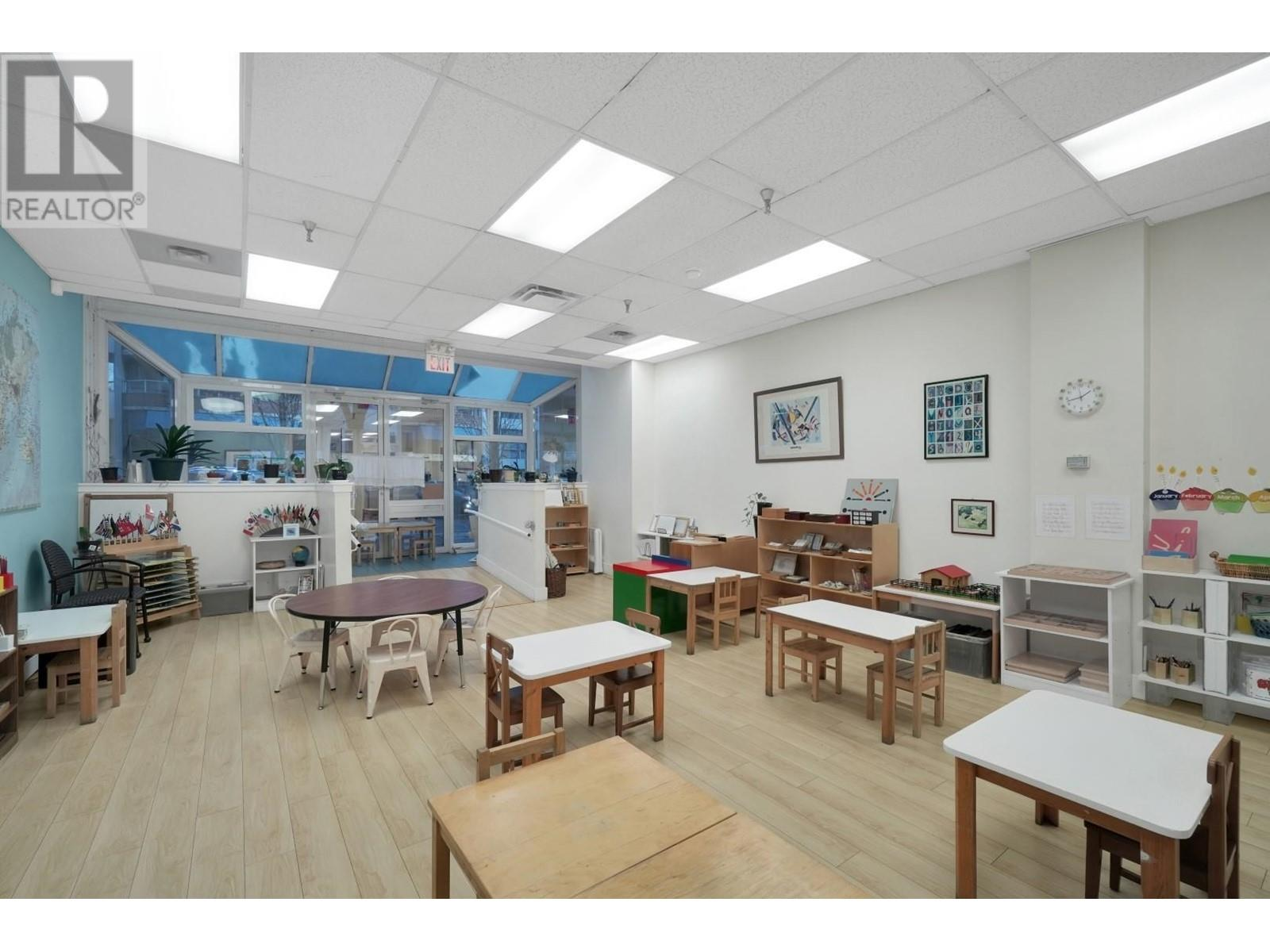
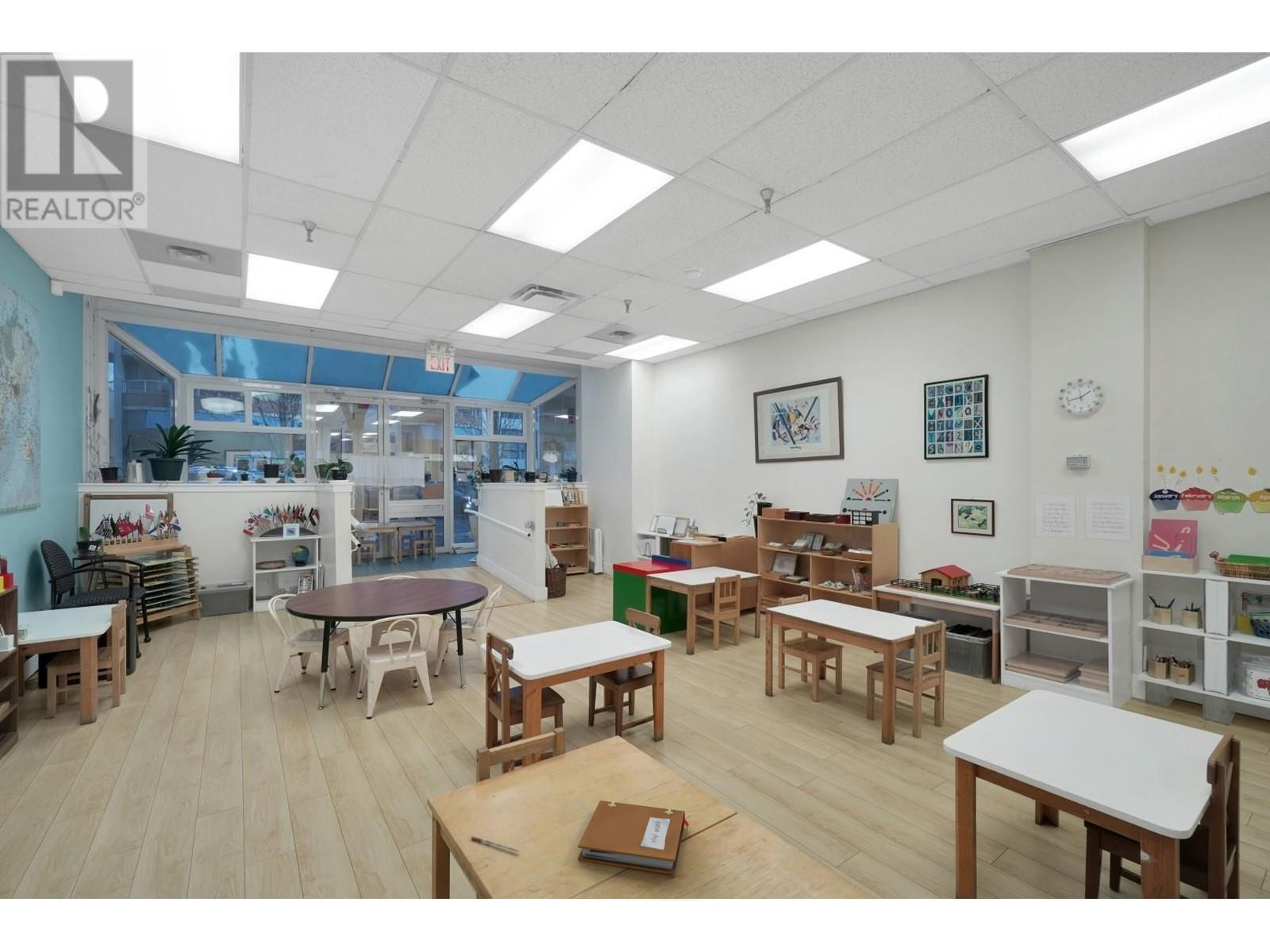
+ pen [471,836,520,852]
+ notebook [577,800,690,875]
